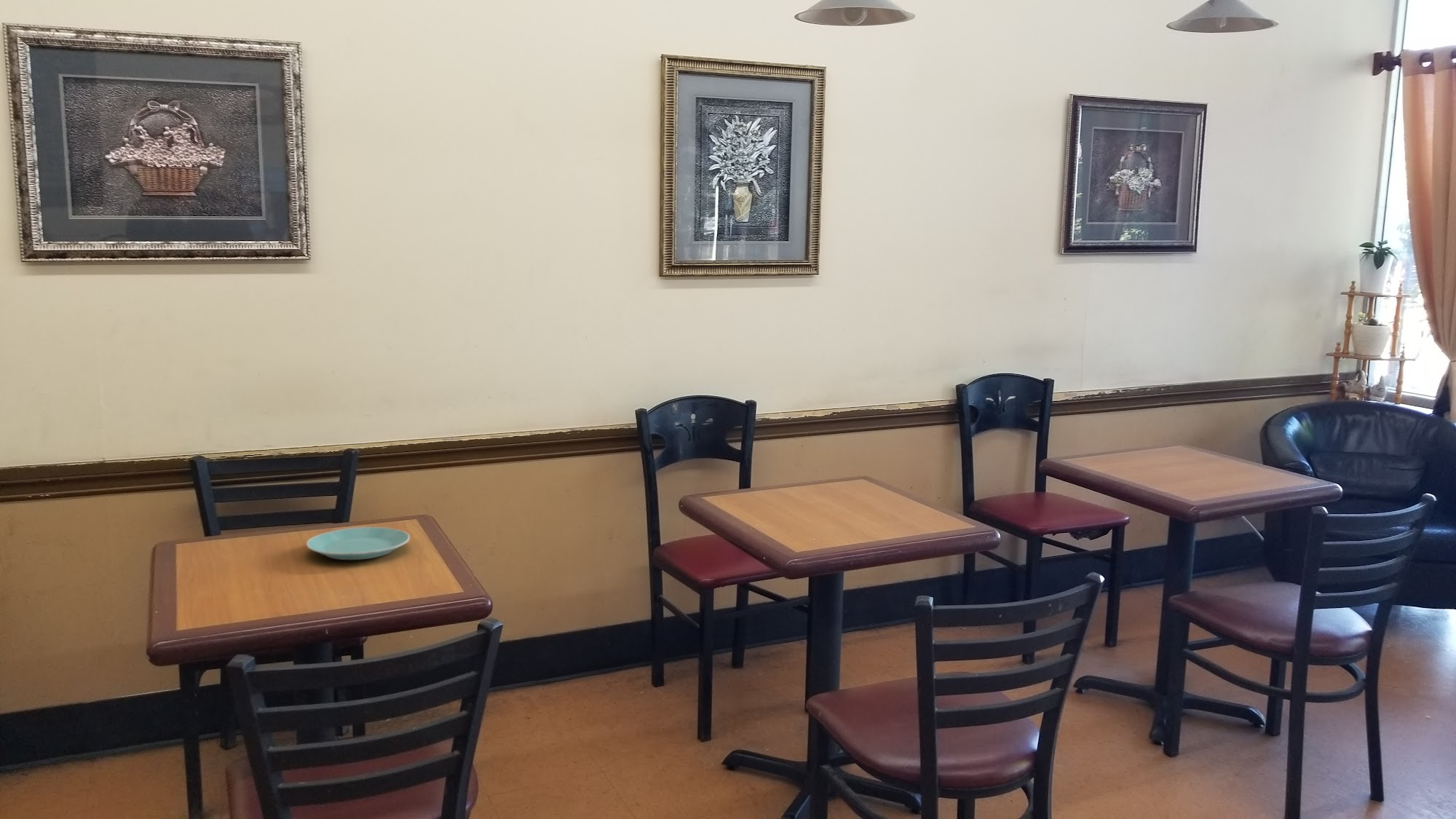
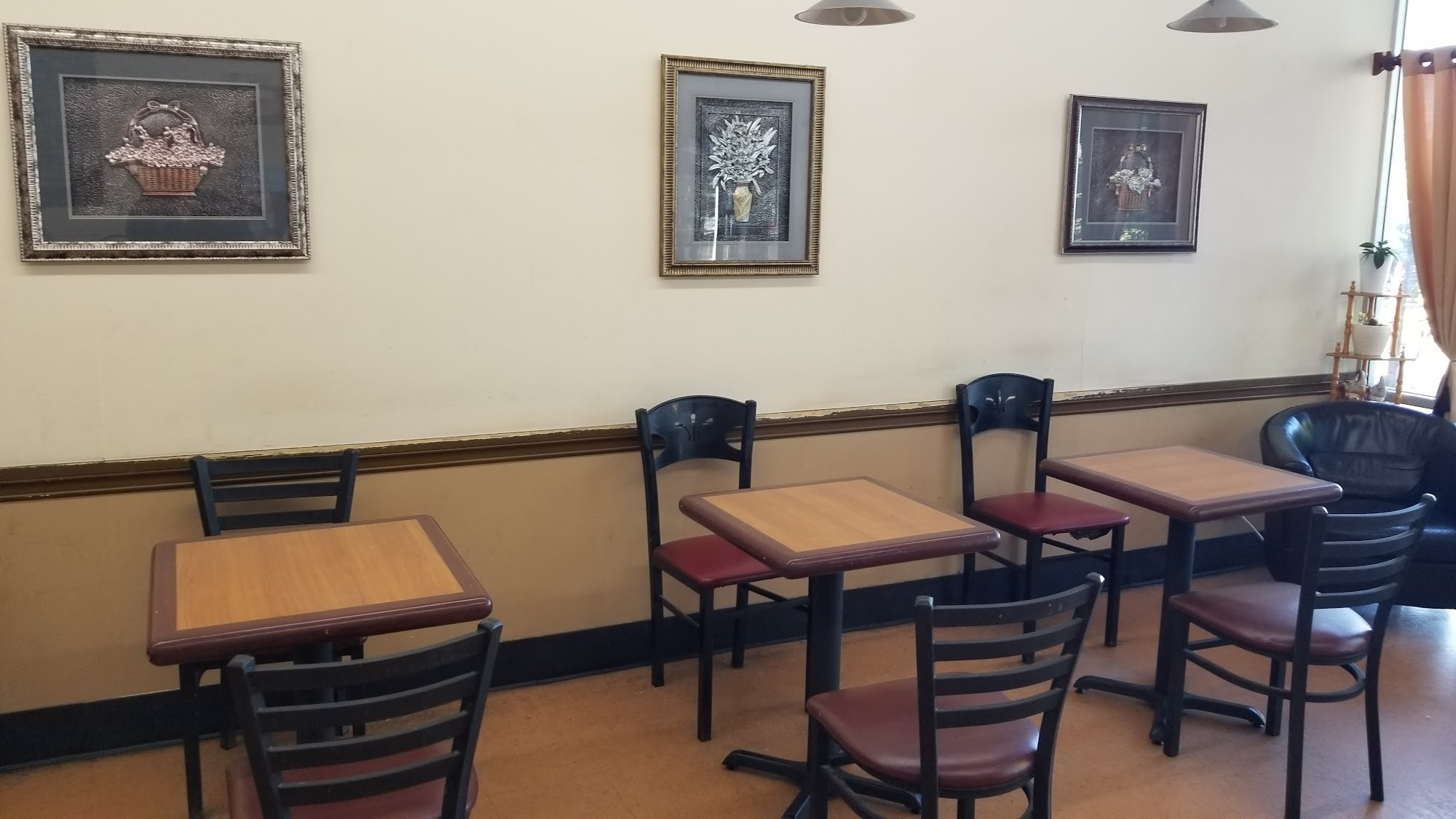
- plate [306,526,411,561]
